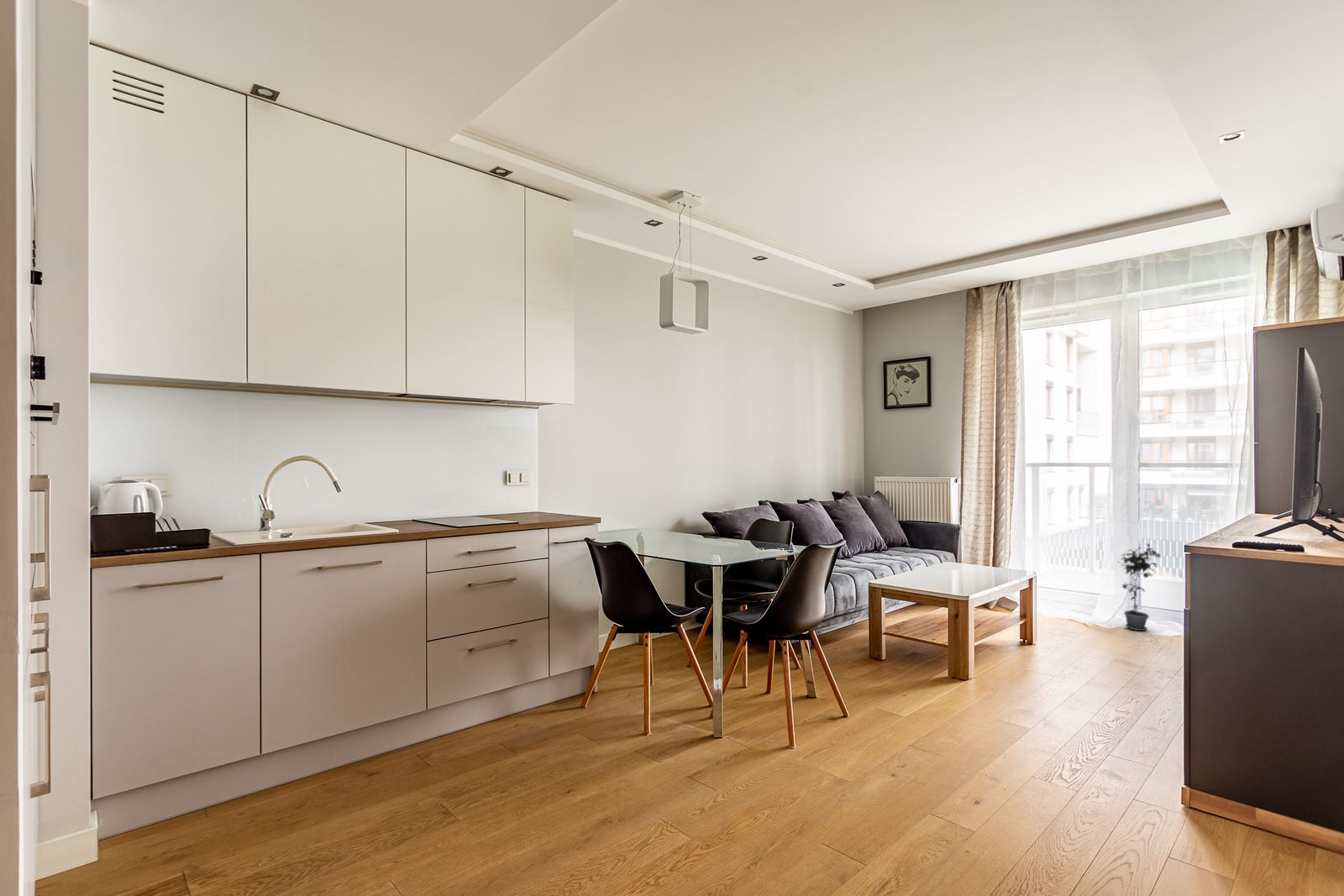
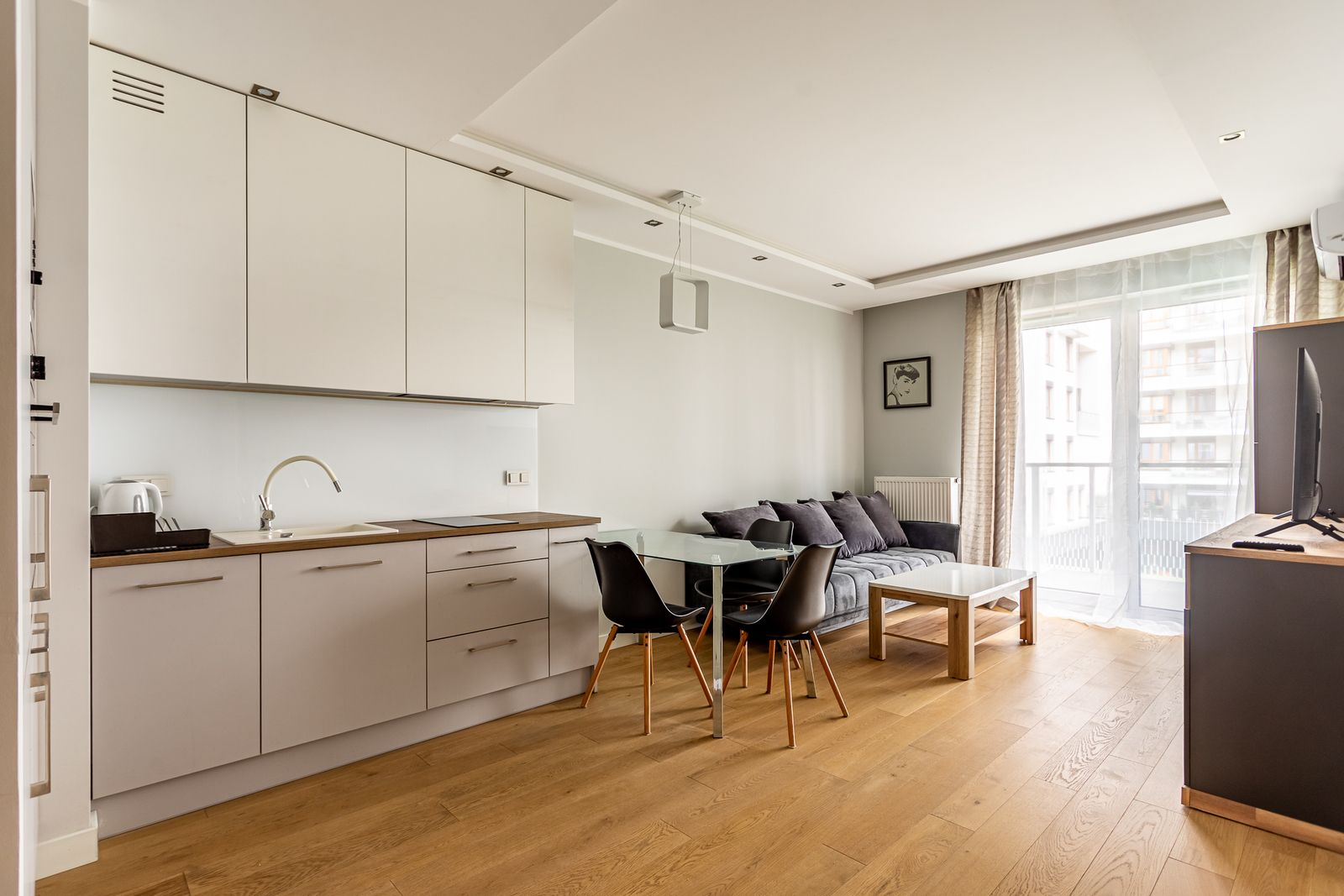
- potted plant [1118,543,1162,631]
